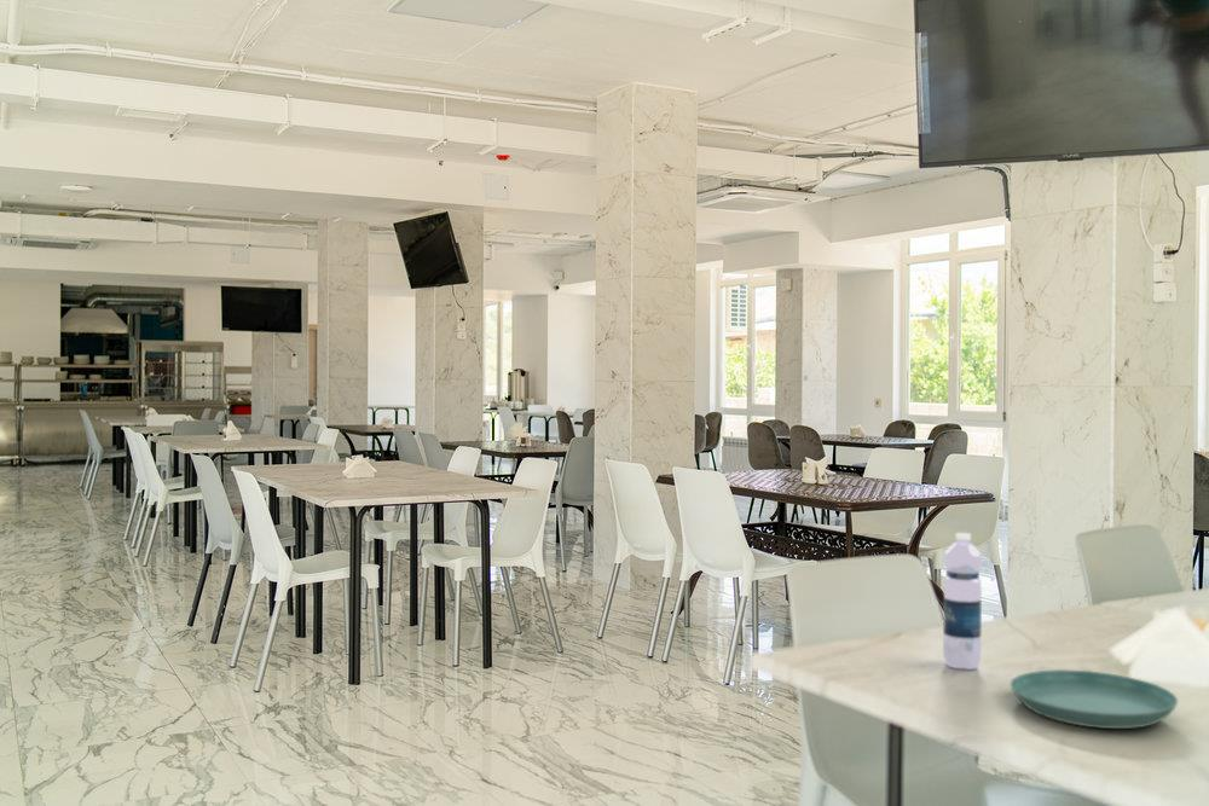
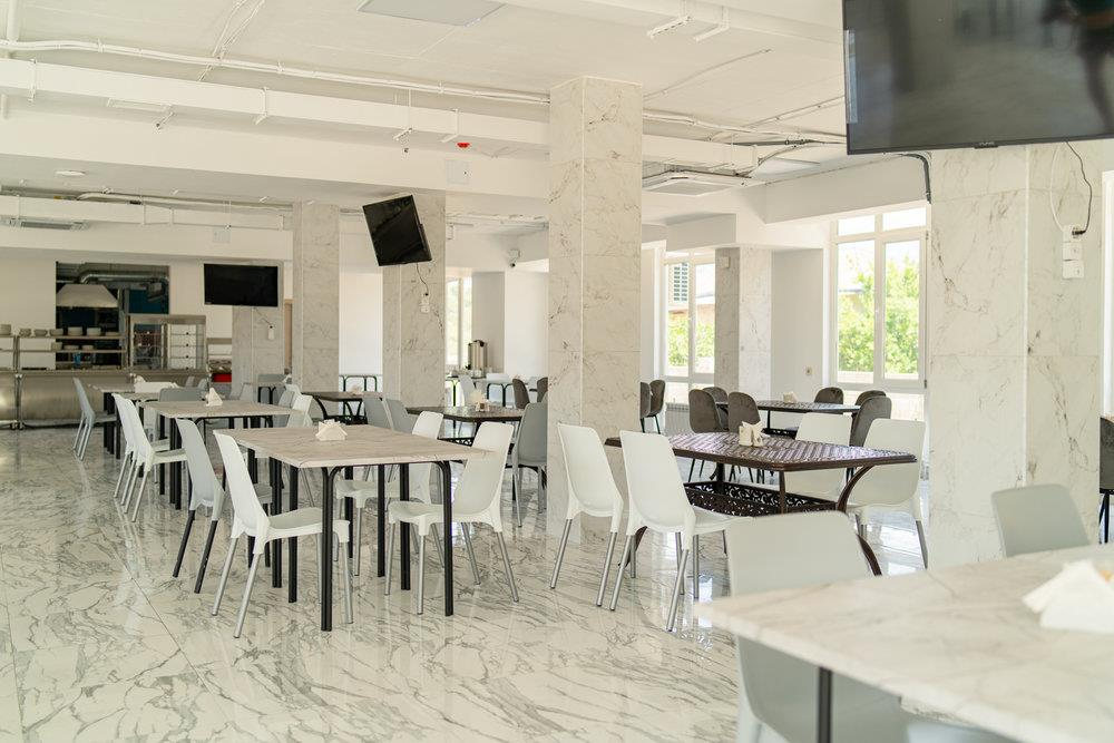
- water bottle [942,532,983,671]
- saucer [1008,668,1179,730]
